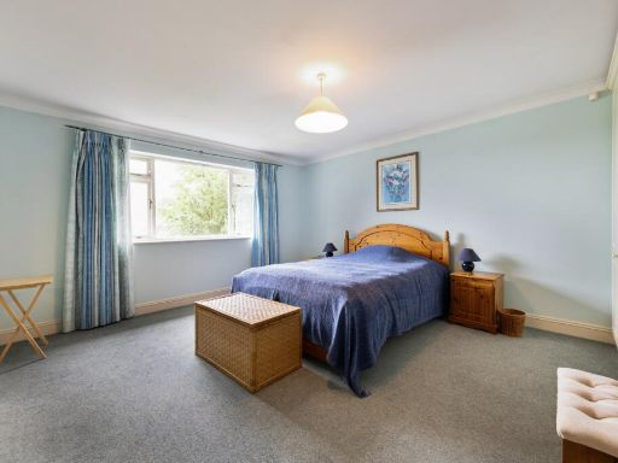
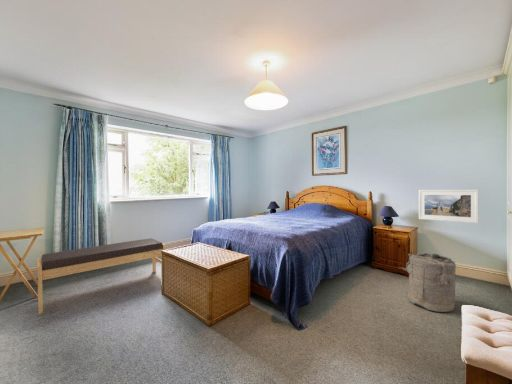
+ laundry hamper [398,252,457,313]
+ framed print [418,189,480,224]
+ bench [36,237,167,315]
